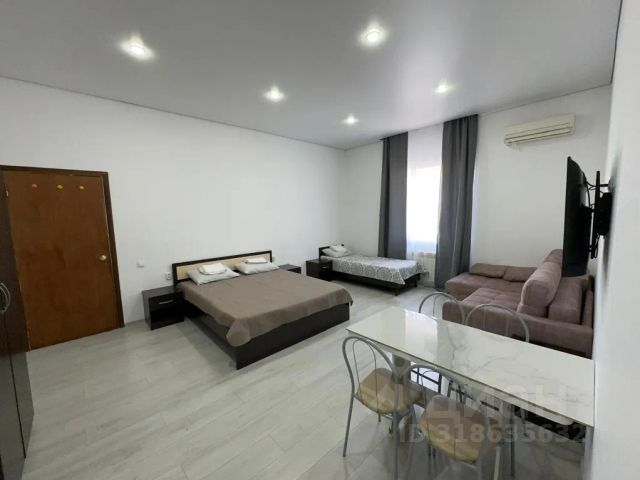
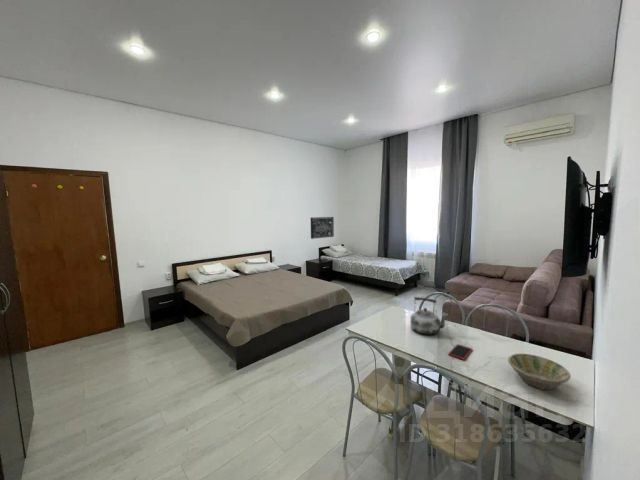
+ smartphone [447,343,474,361]
+ wall art [310,216,335,240]
+ bowl [507,353,572,391]
+ kettle [410,296,449,335]
